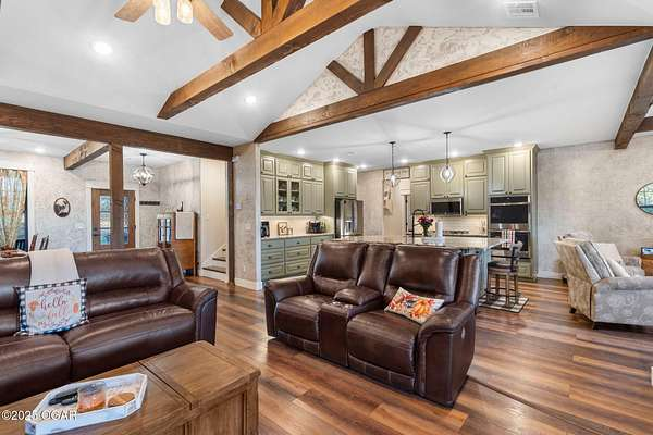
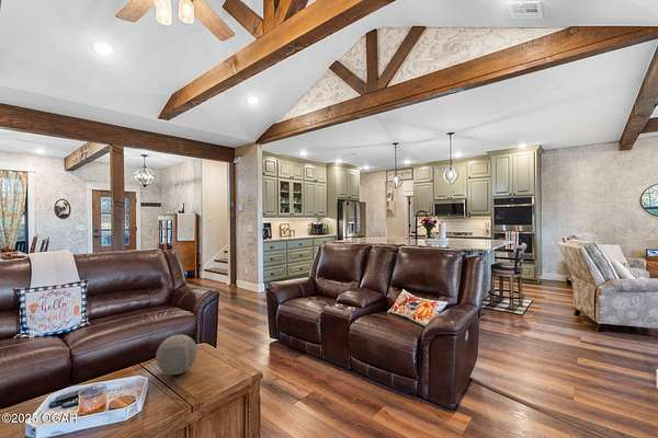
+ decorative orb [155,334,198,376]
